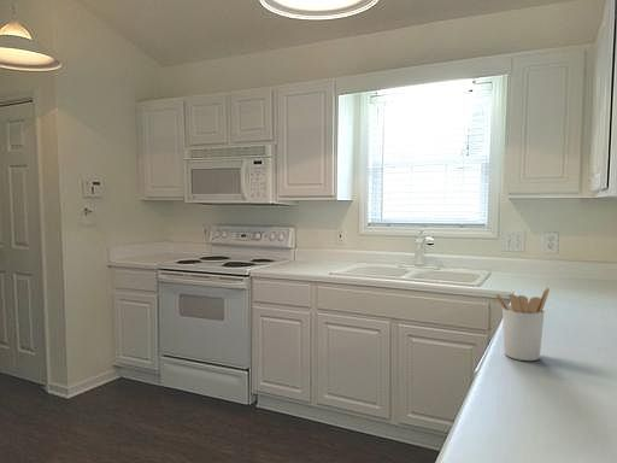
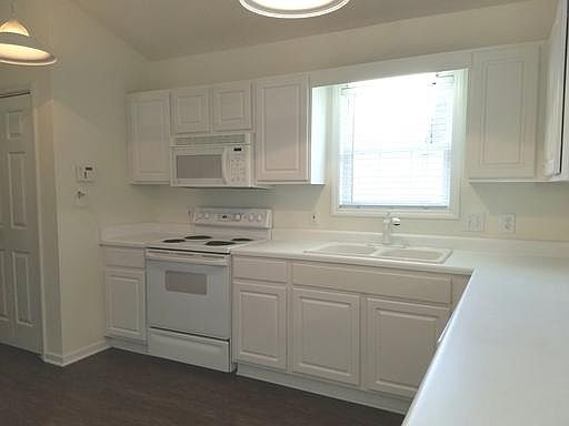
- utensil holder [494,287,551,362]
